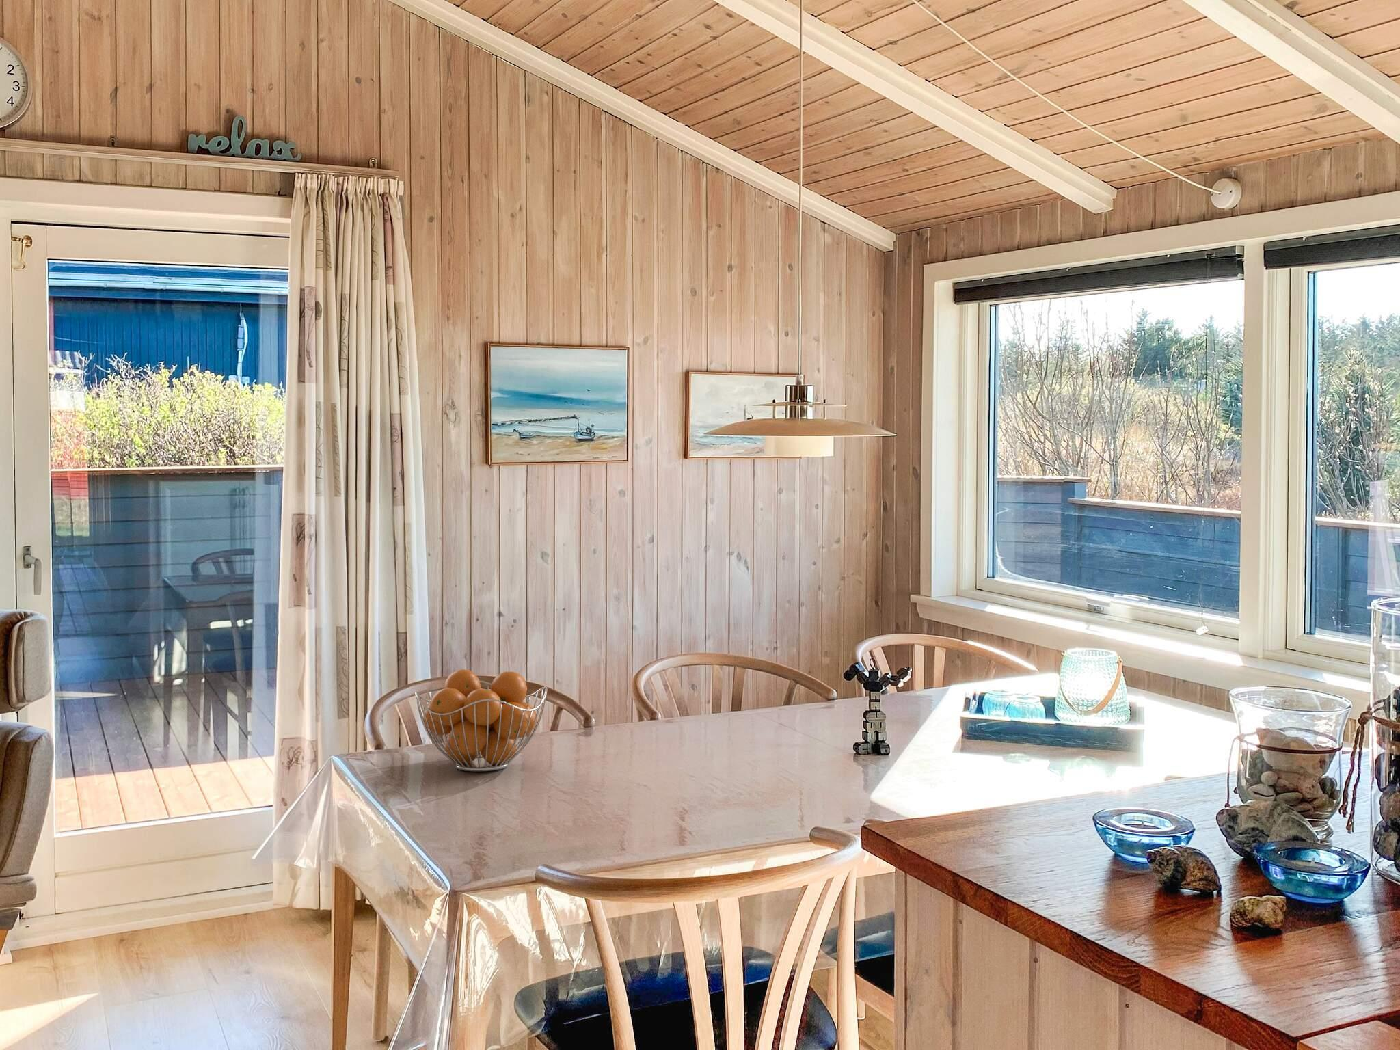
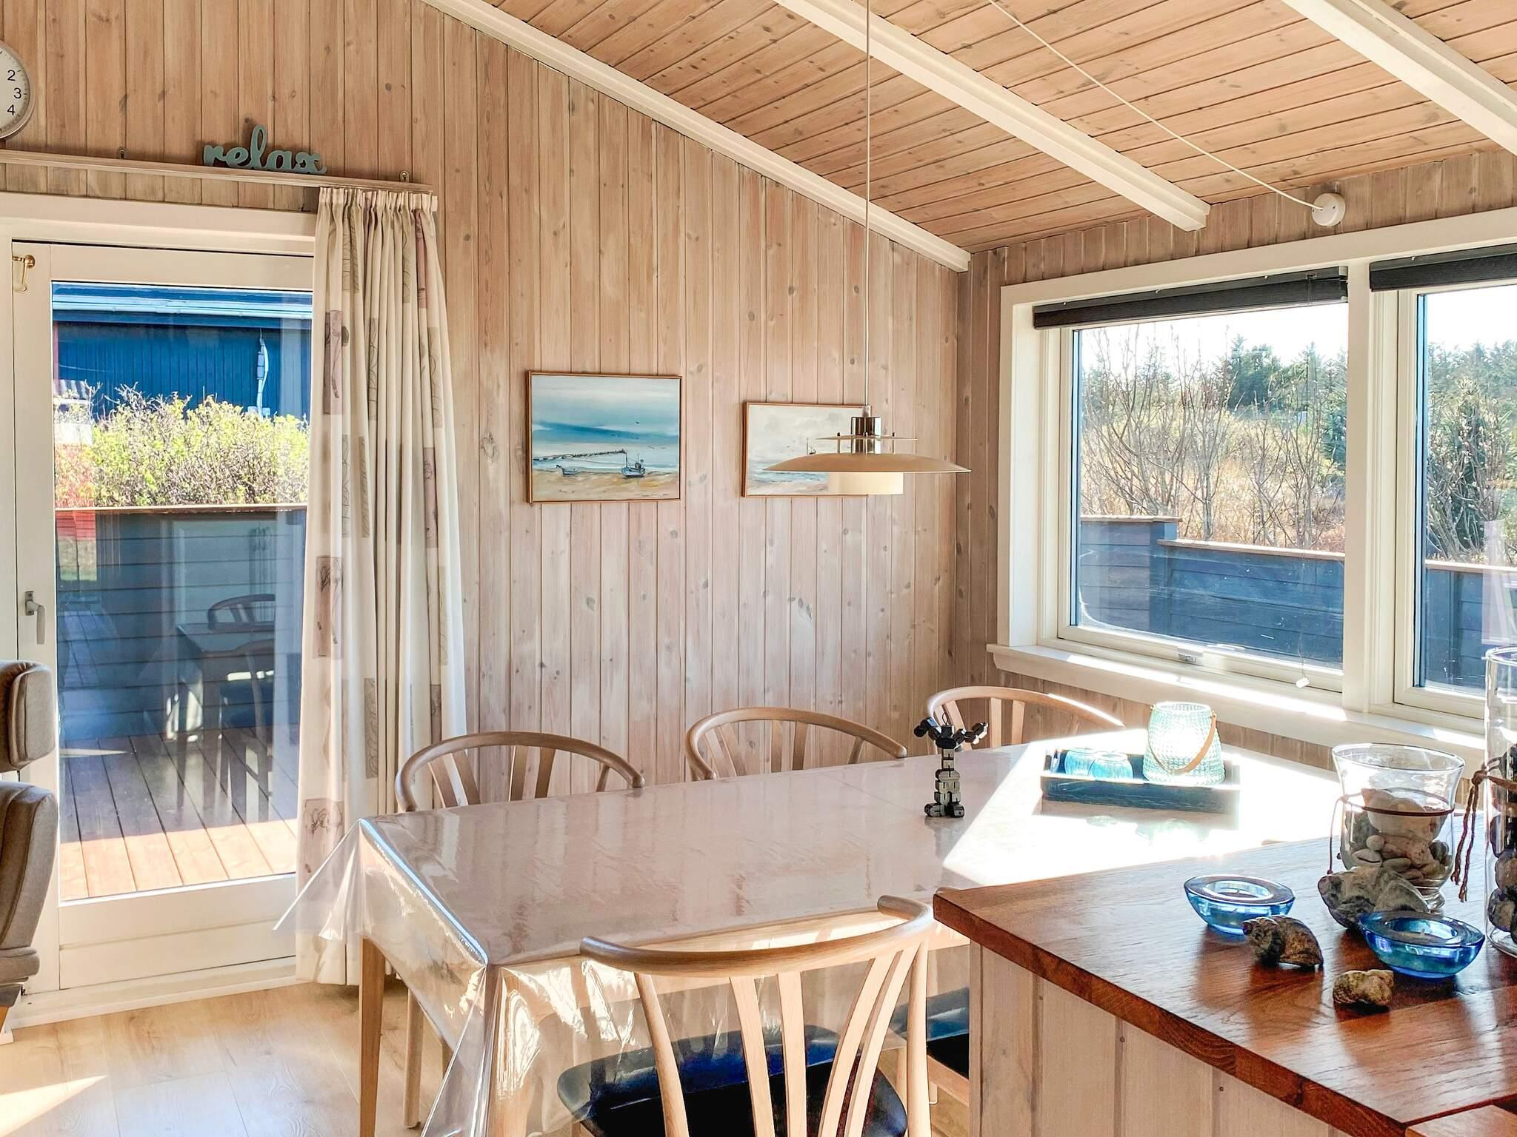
- fruit basket [414,668,548,772]
